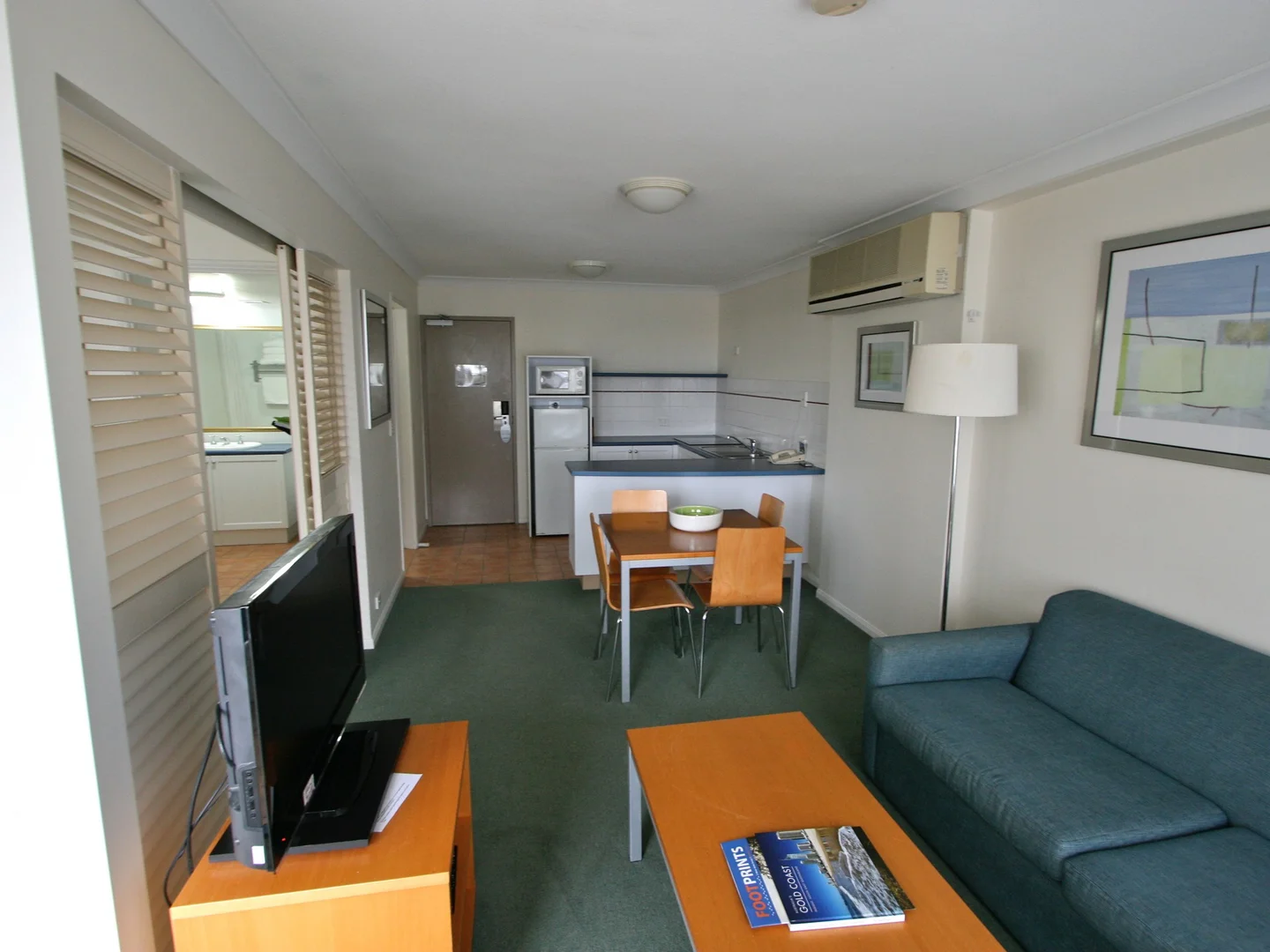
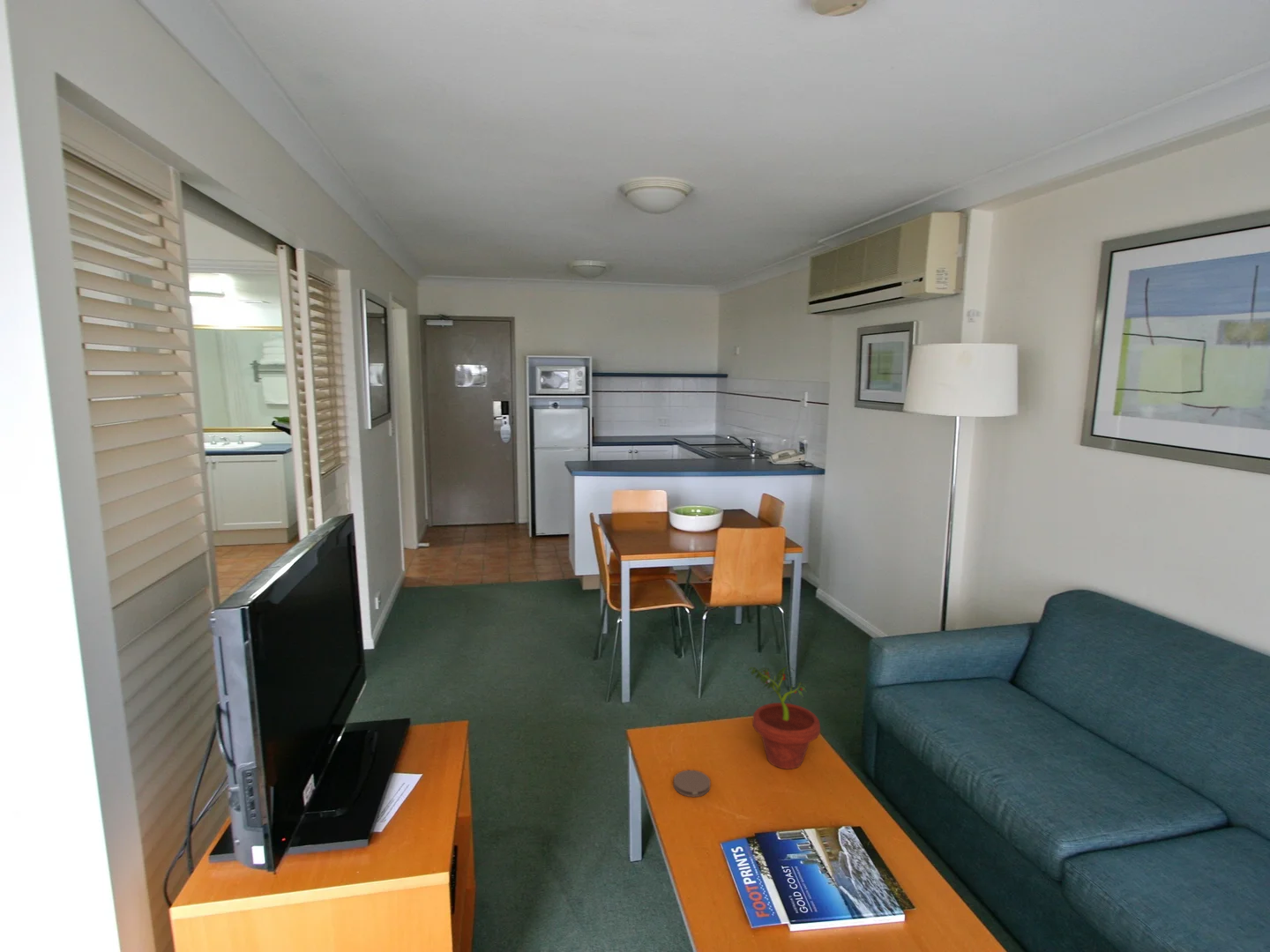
+ potted plant [748,665,821,770]
+ coaster [673,770,712,798]
